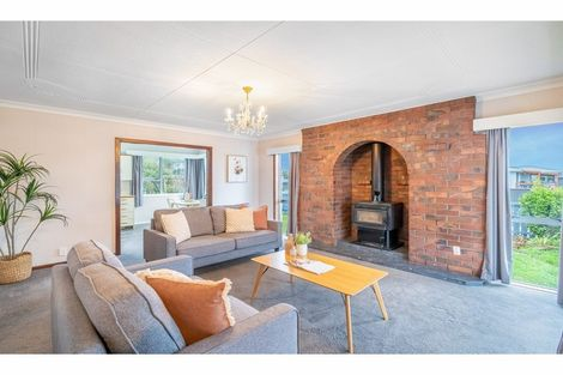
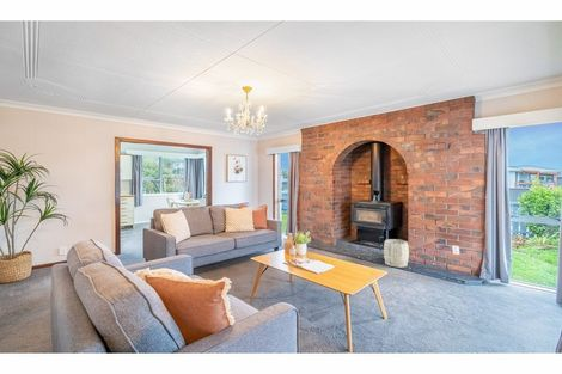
+ woven basket [383,238,410,269]
